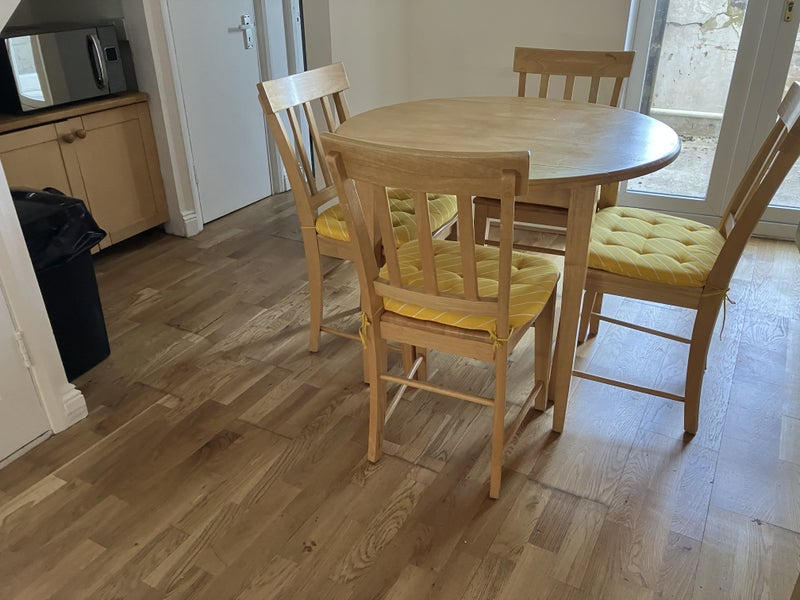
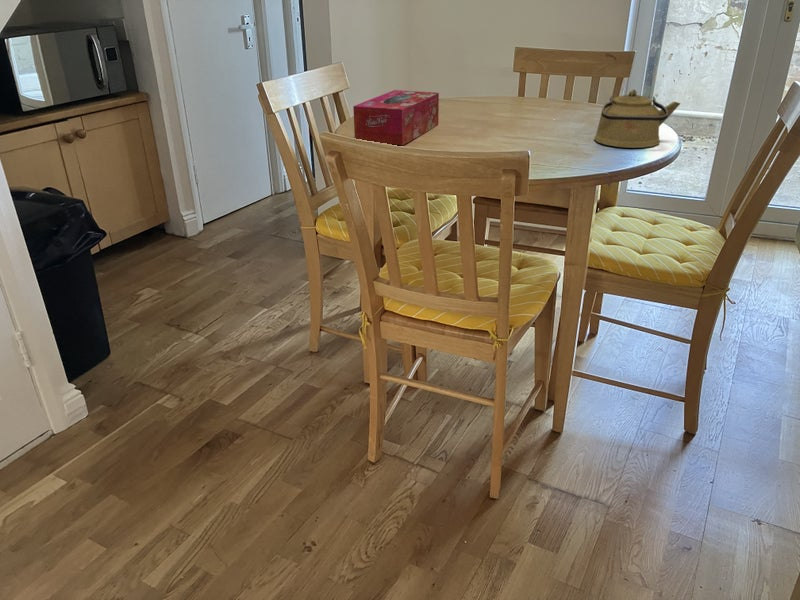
+ tissue box [352,89,440,146]
+ kettle [593,88,682,149]
